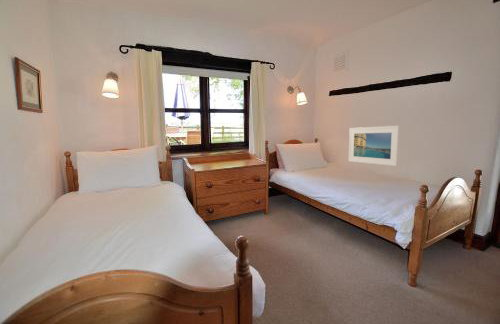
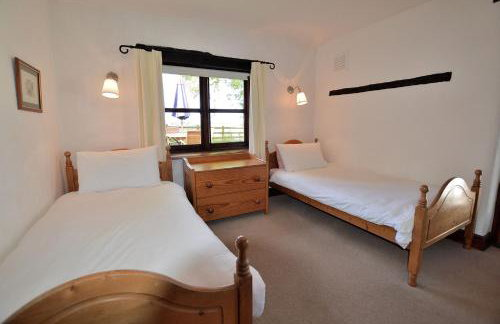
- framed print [348,125,400,167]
